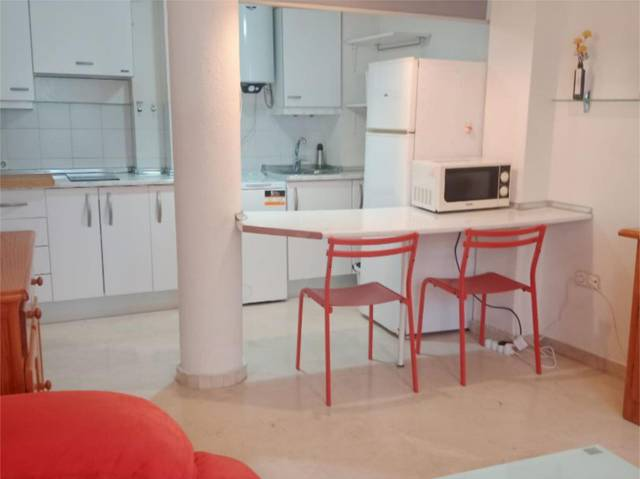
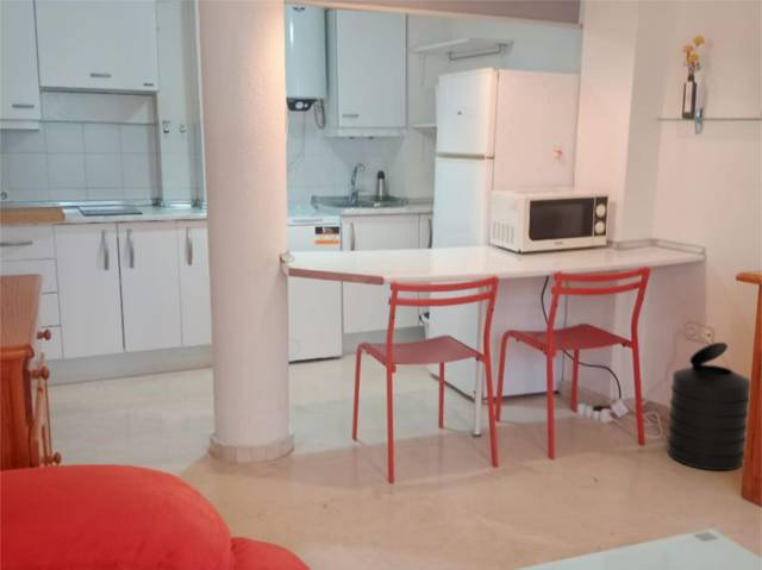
+ trash can [666,342,751,471]
